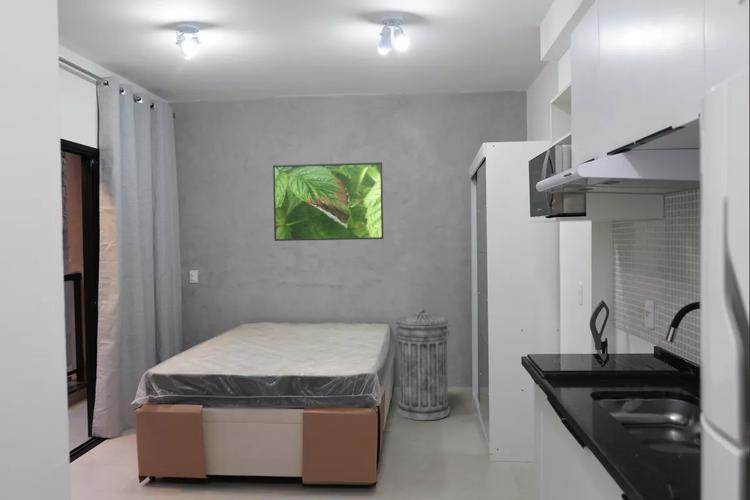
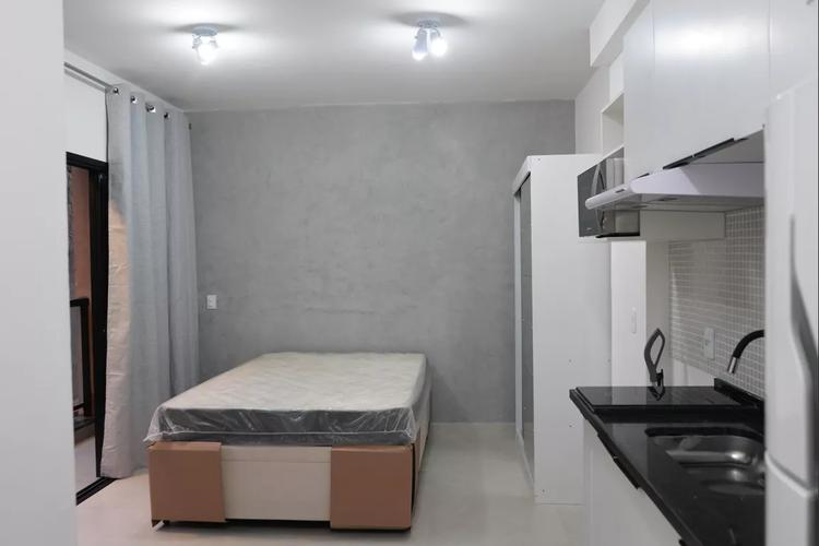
- trash can [395,308,451,421]
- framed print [272,161,384,242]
